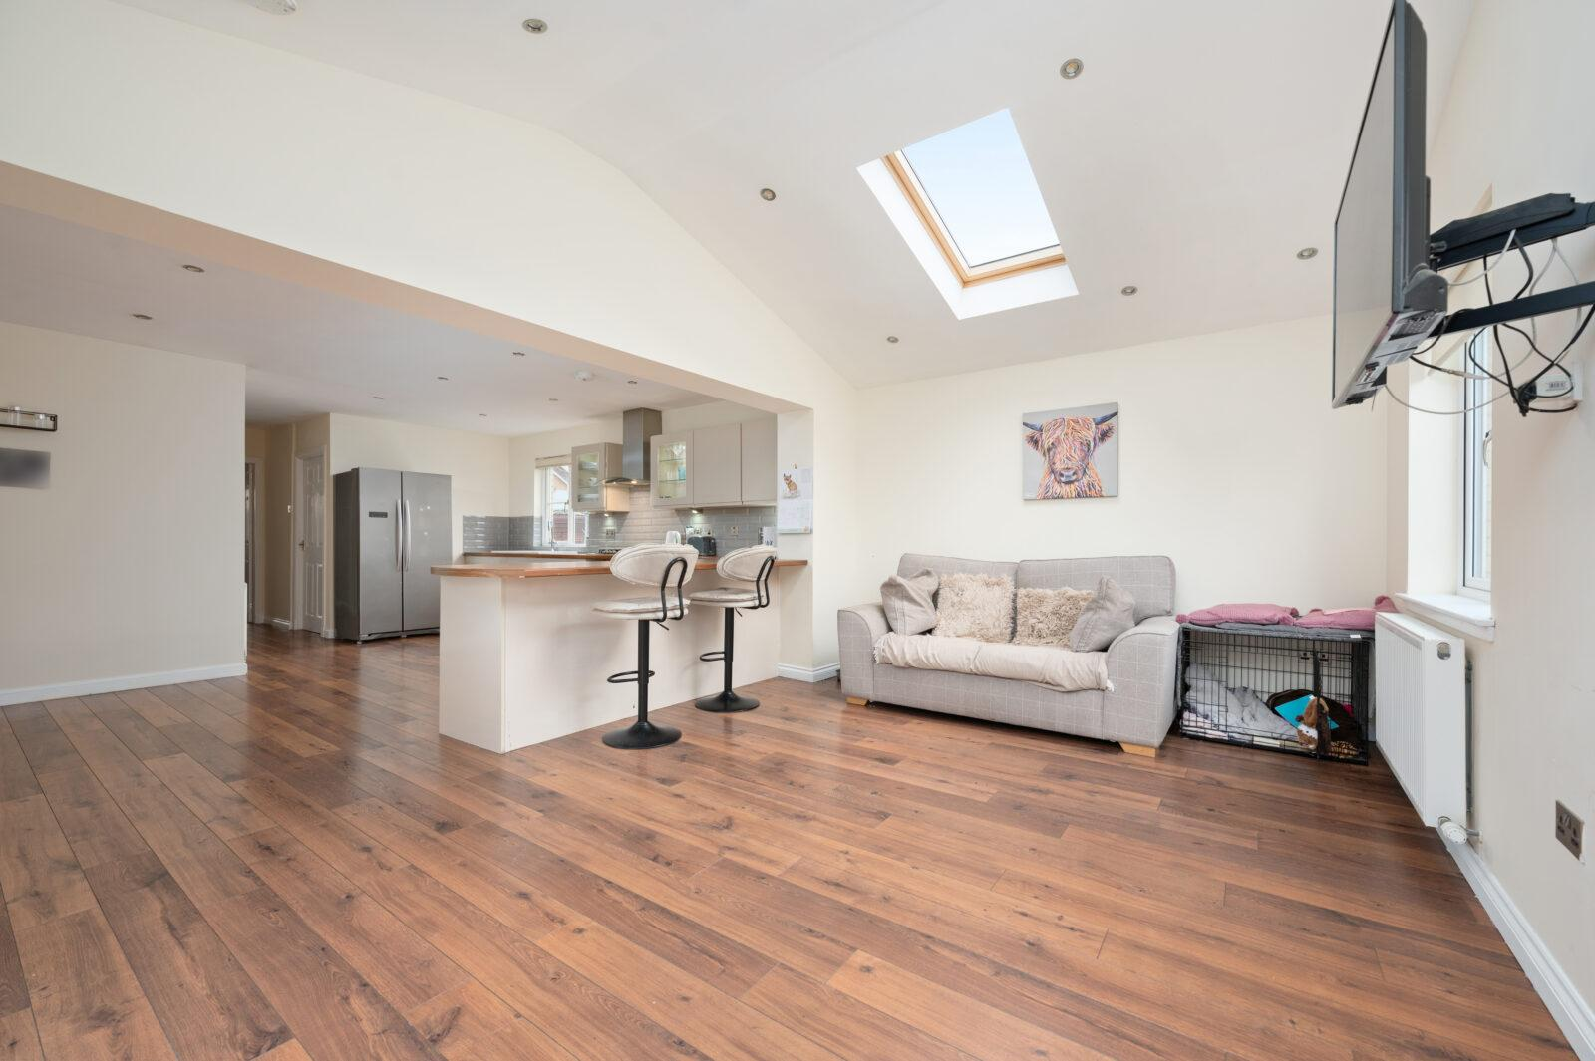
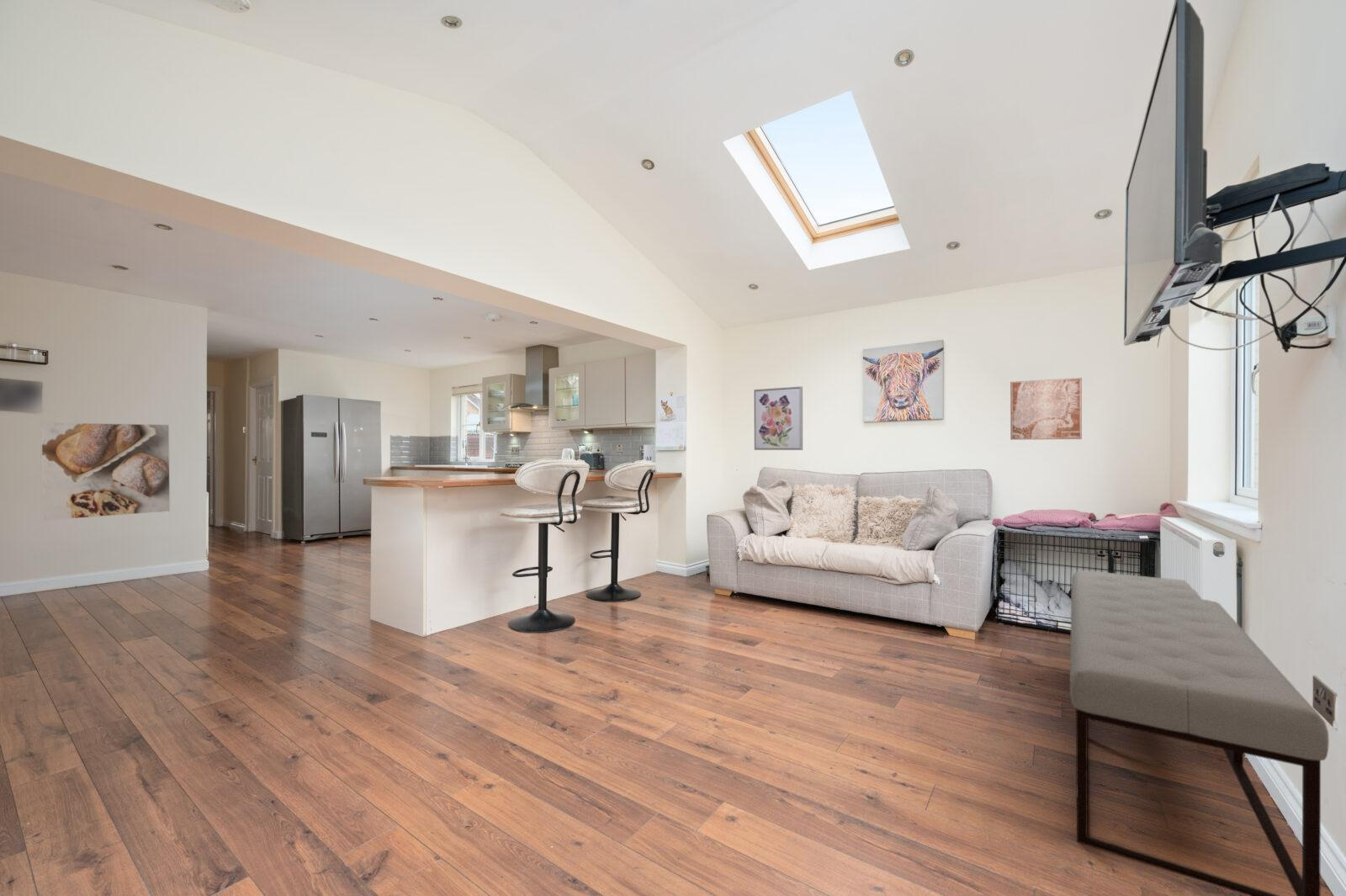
+ bench [1069,570,1330,896]
+ wall art [753,385,803,451]
+ wall art [1009,377,1083,441]
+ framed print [40,421,171,522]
